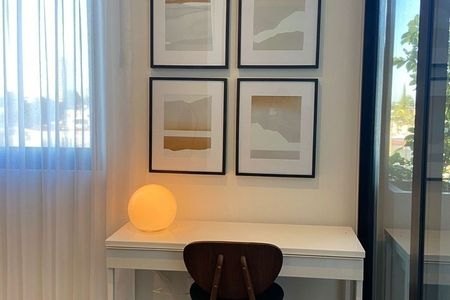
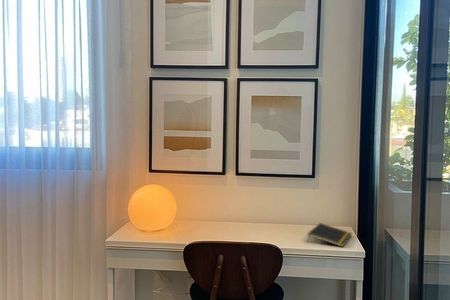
+ notepad [306,222,353,248]
